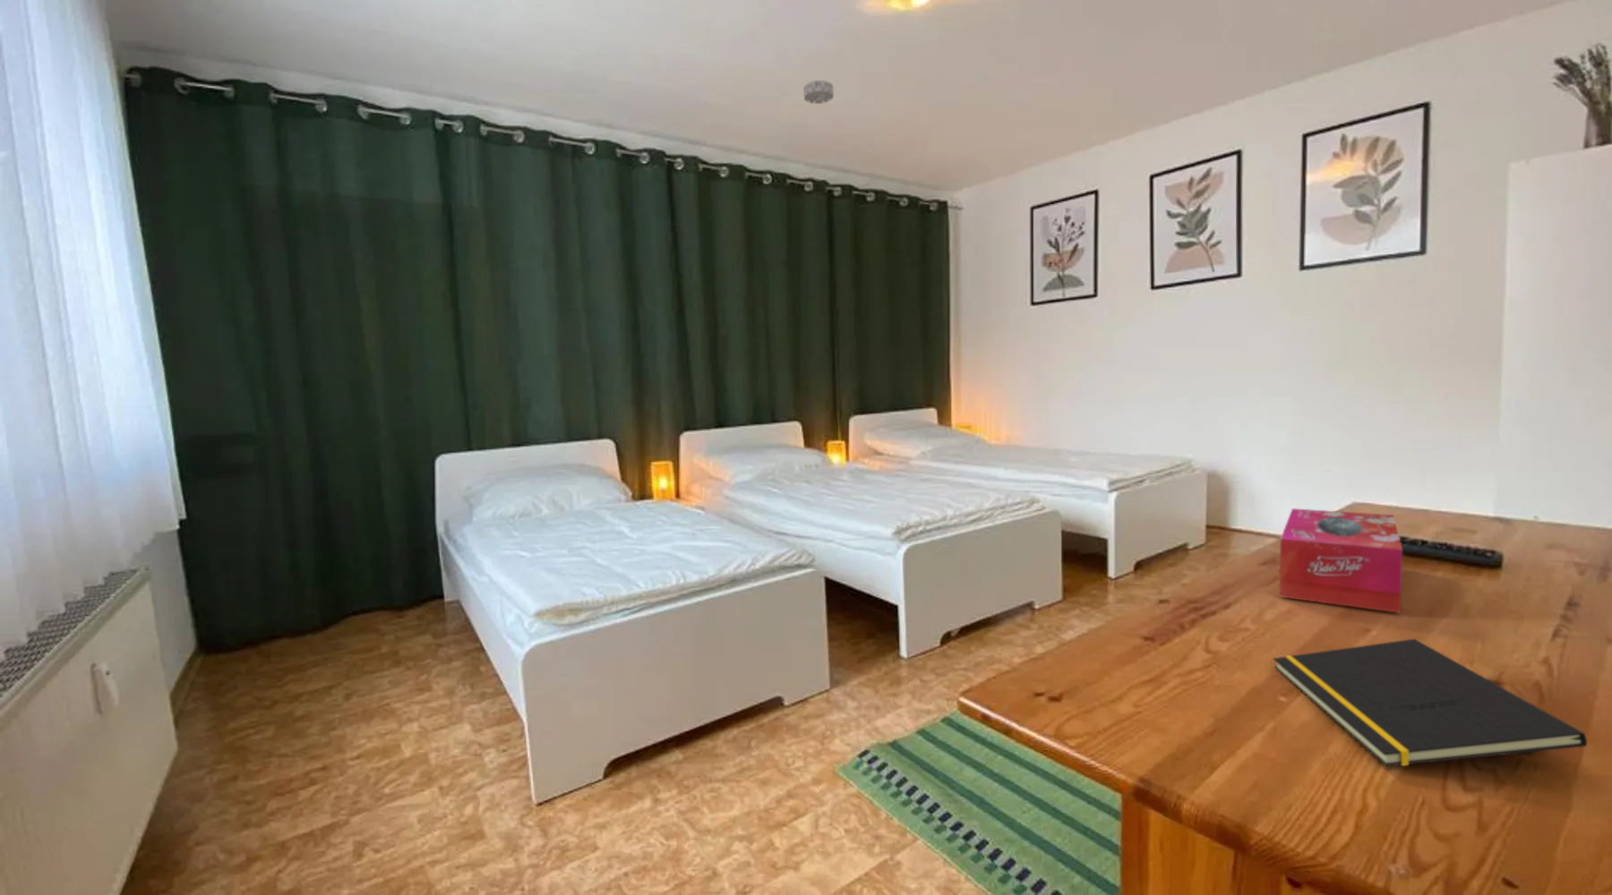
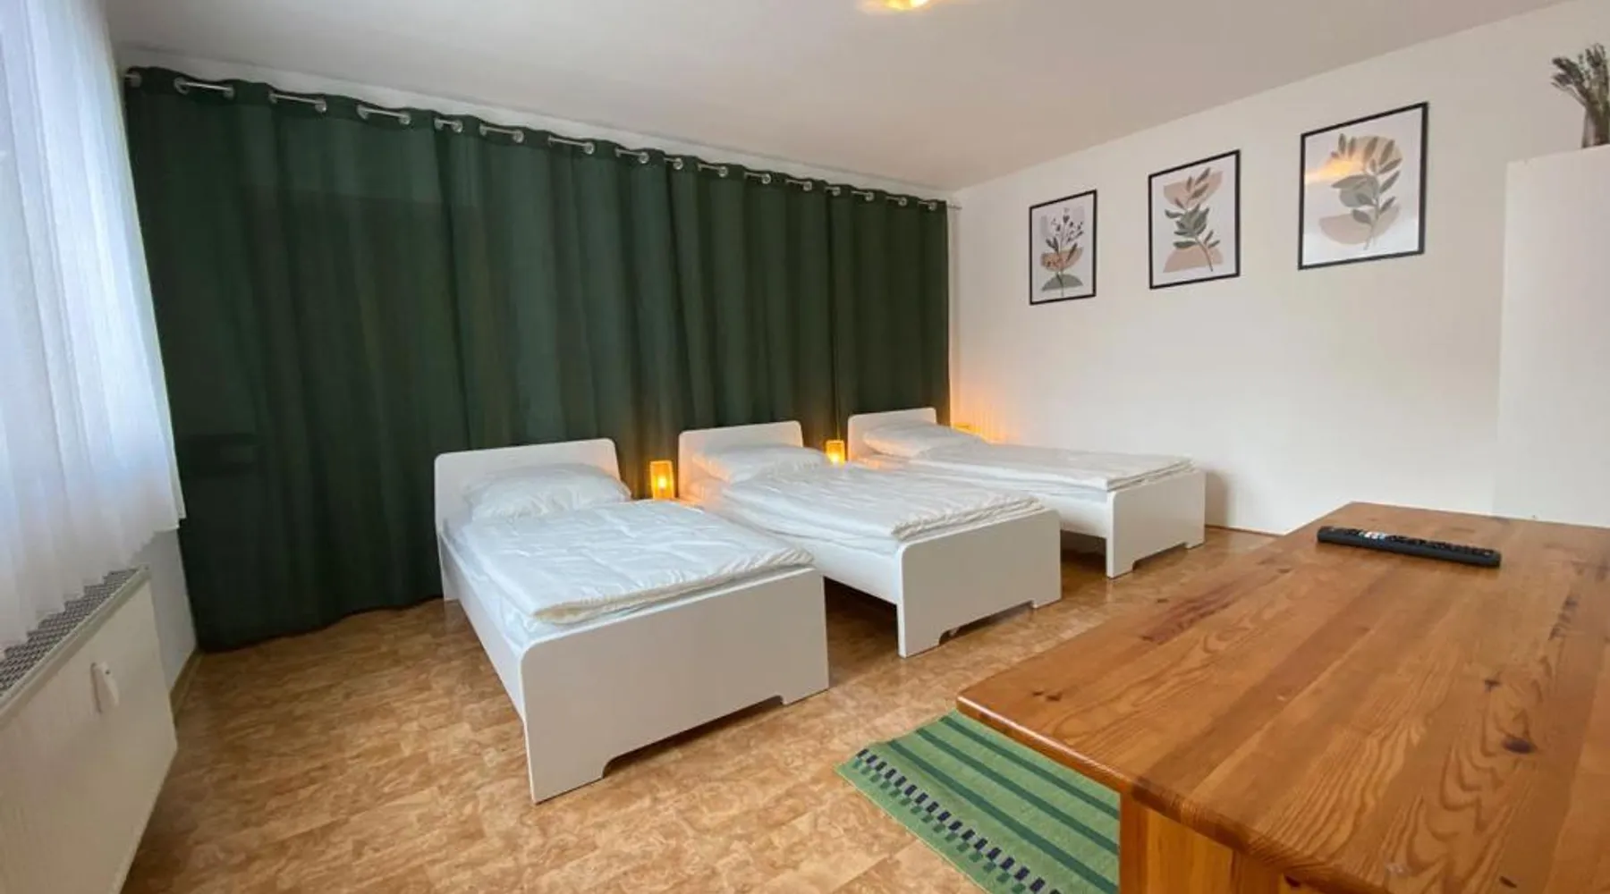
- notepad [1272,638,1588,767]
- tissue box [1279,507,1404,614]
- smoke detector [803,79,835,105]
